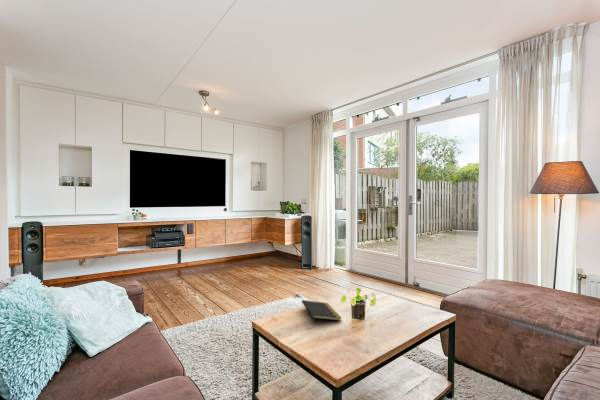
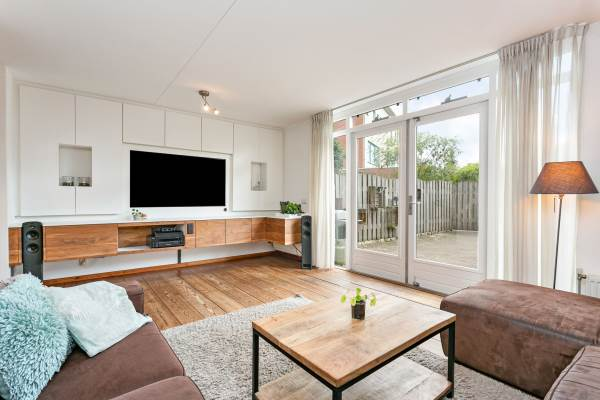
- notepad [301,299,343,325]
